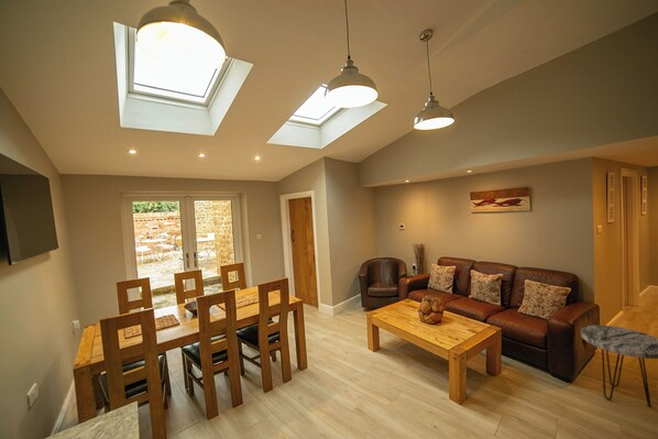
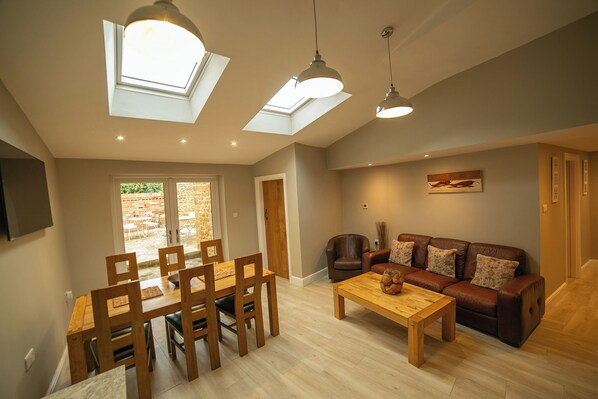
- side table [580,325,658,408]
